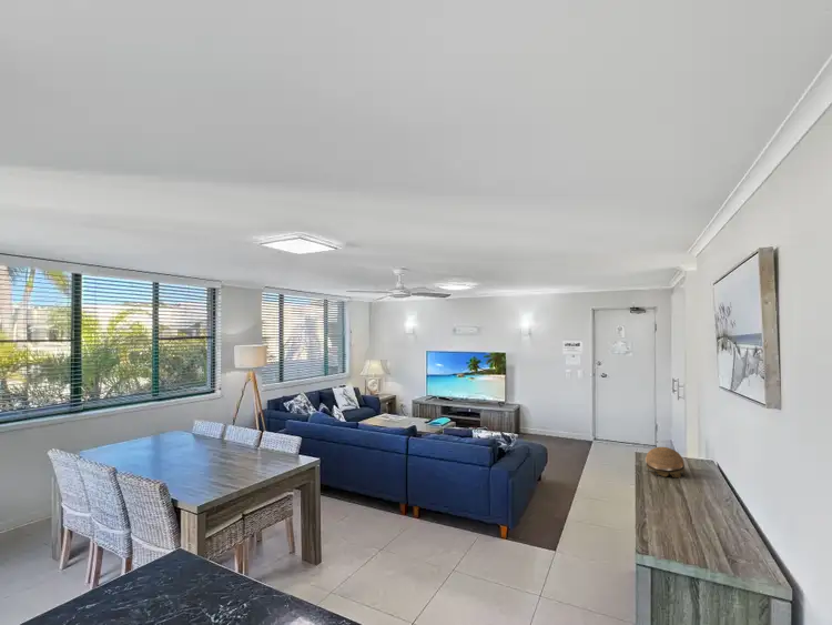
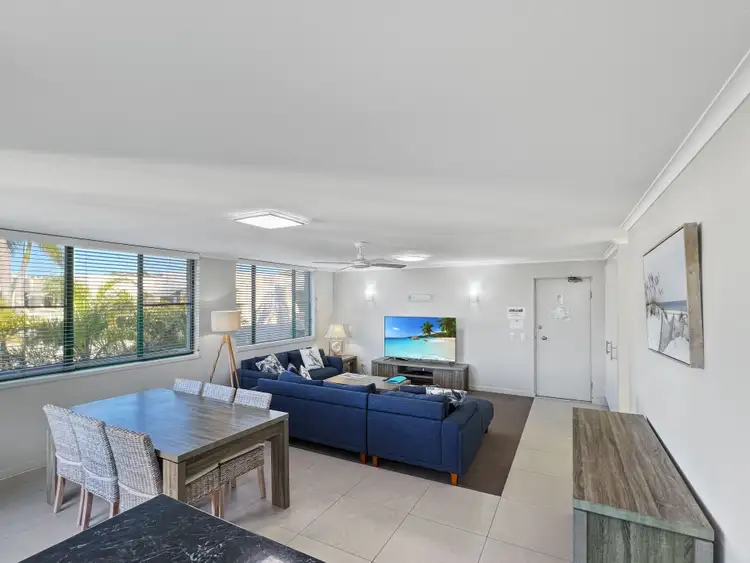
- decorative bowl [645,446,687,478]
